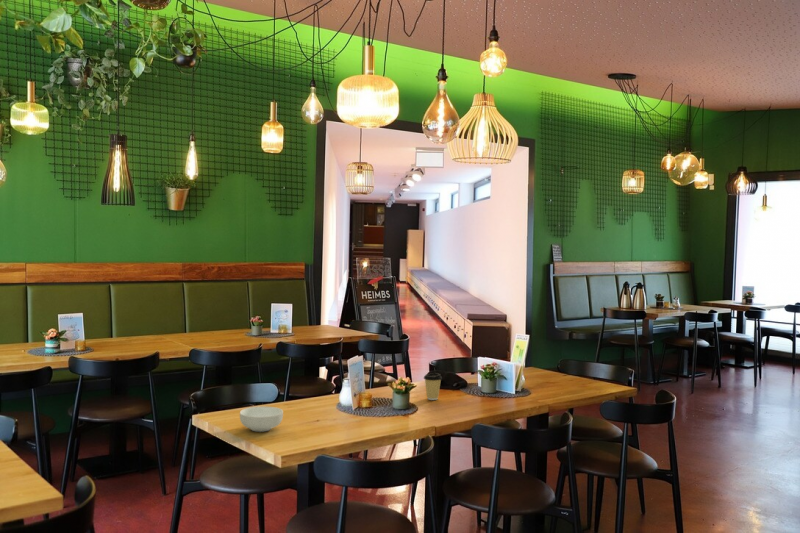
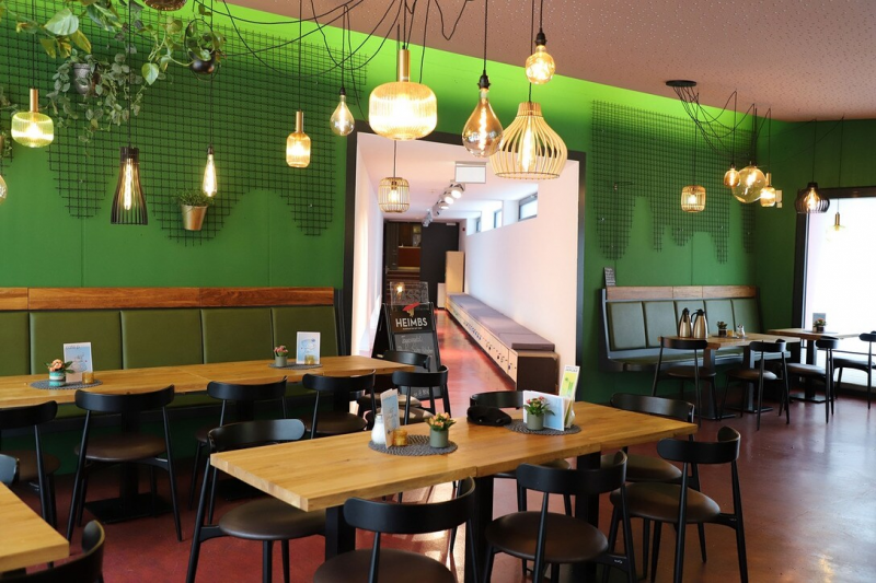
- cereal bowl [239,405,284,433]
- coffee cup [423,372,443,401]
